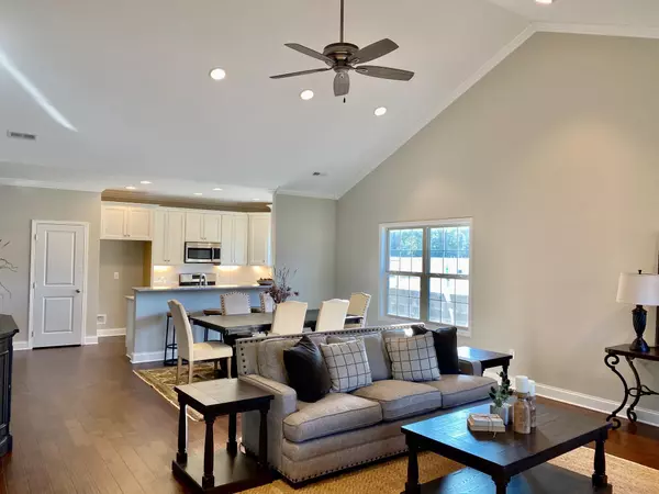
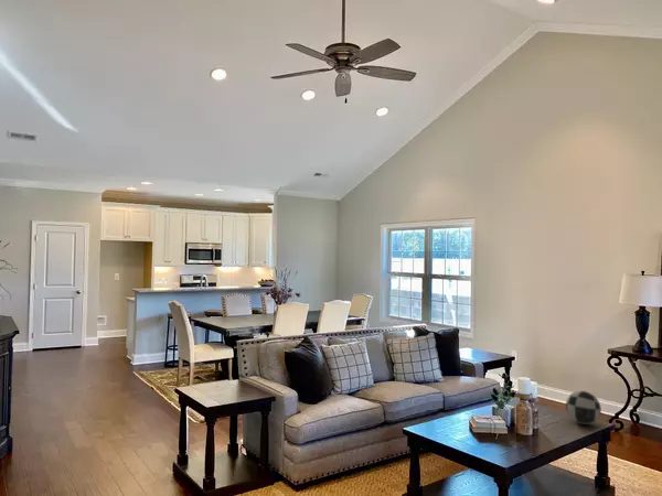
+ decorative ball [565,390,602,425]
